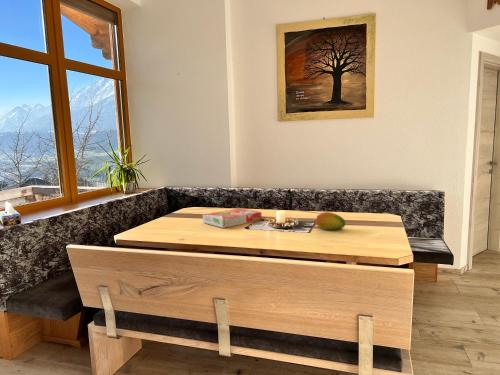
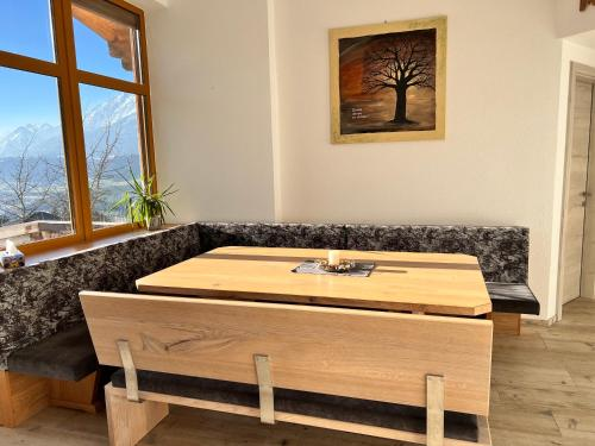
- fruit [315,211,346,231]
- cereal box [202,207,263,229]
